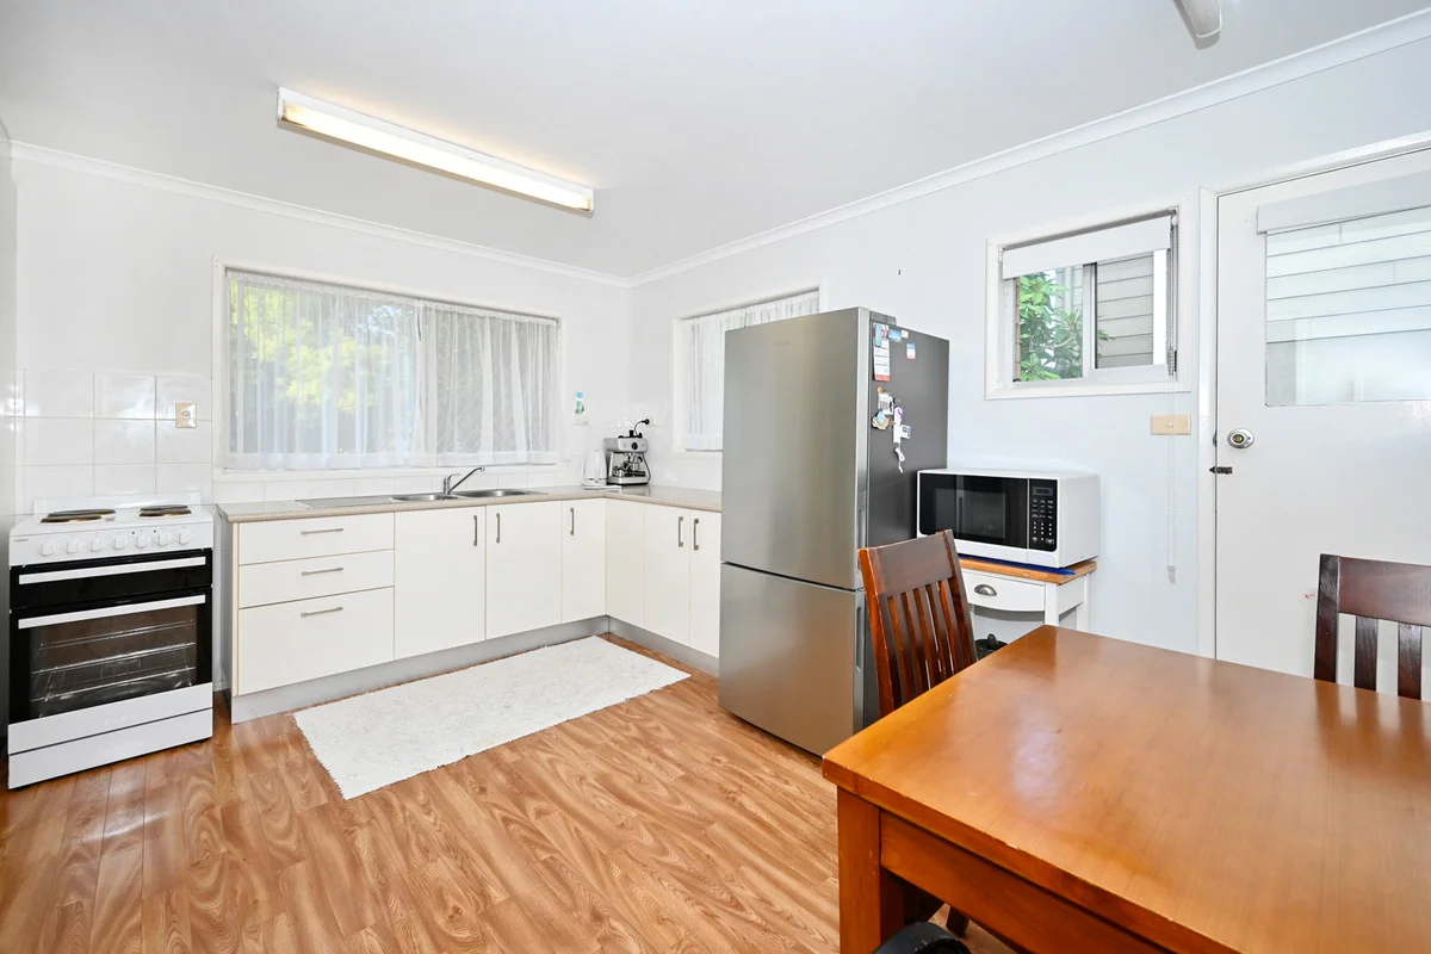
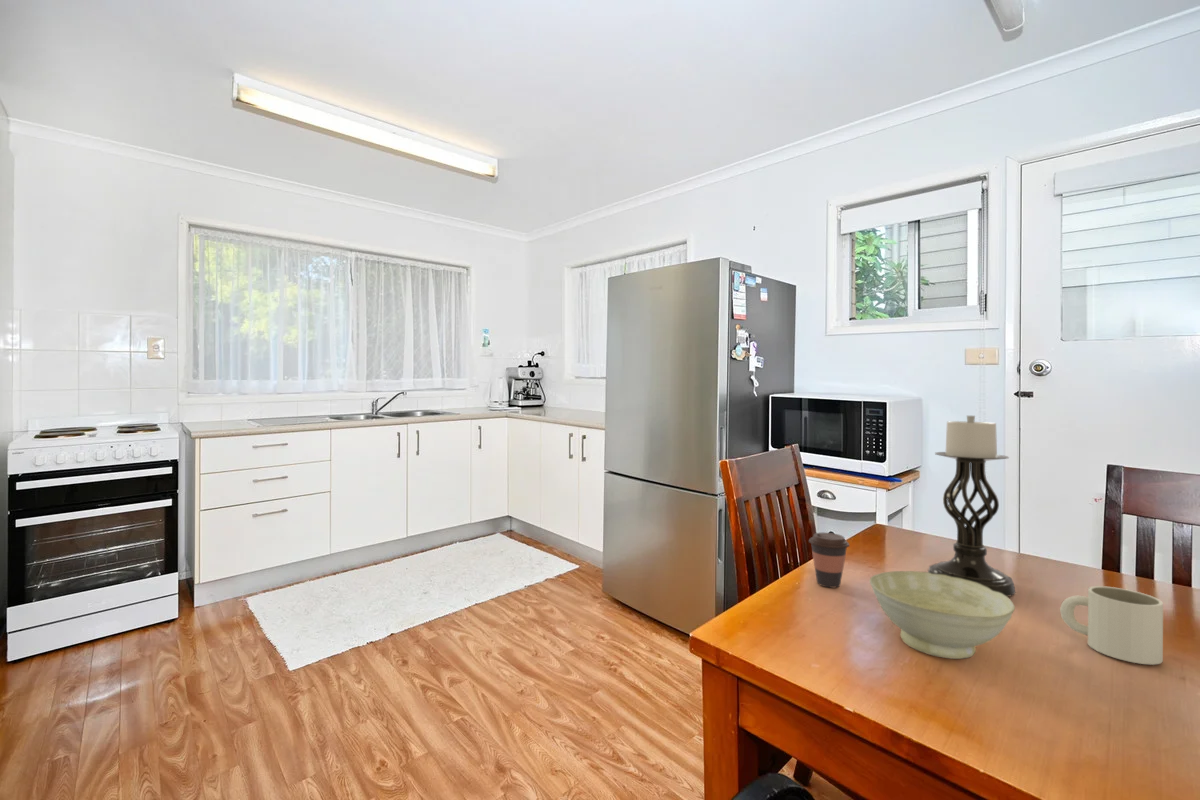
+ coffee cup [808,532,850,589]
+ candle holder [927,415,1016,598]
+ mug [1059,585,1164,666]
+ bowl [869,570,1016,660]
